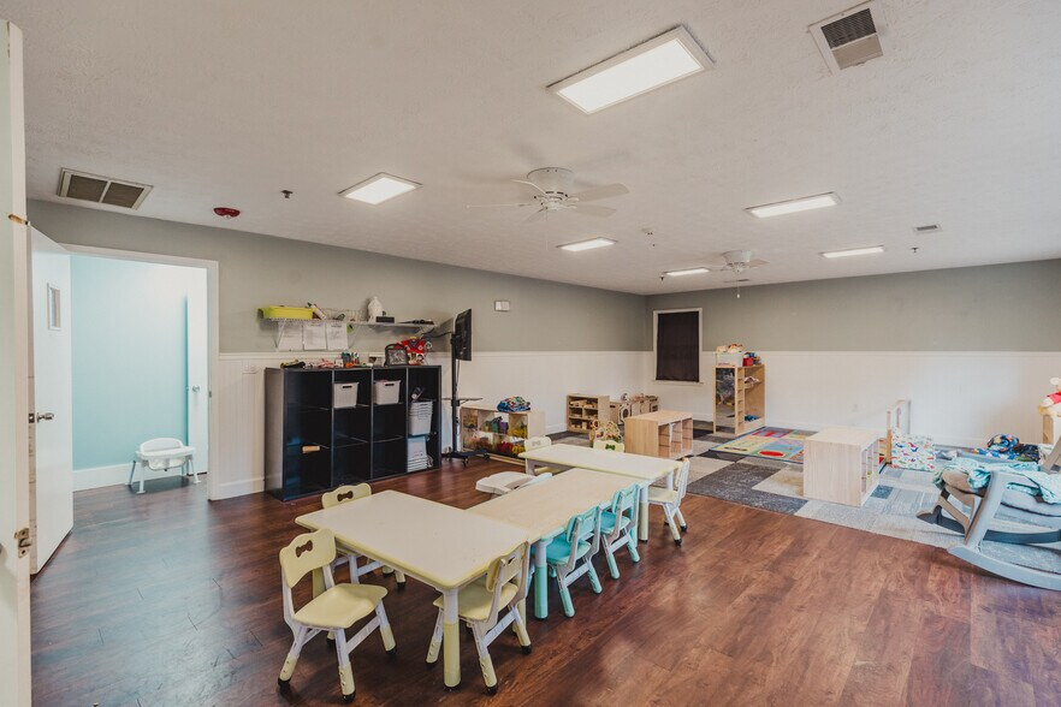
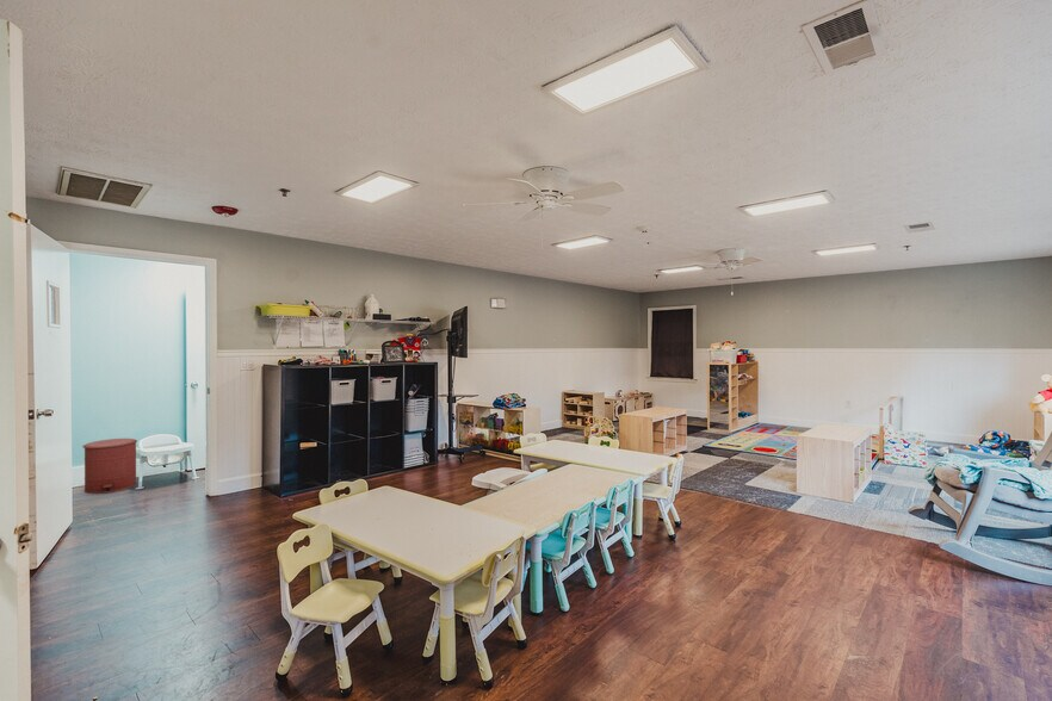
+ trash can [81,438,138,495]
